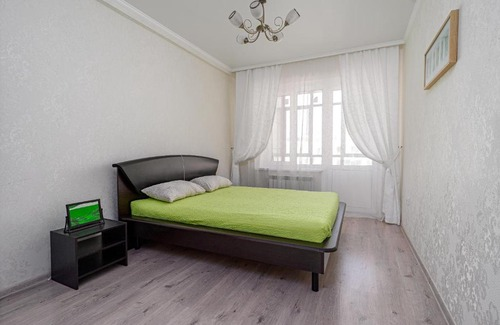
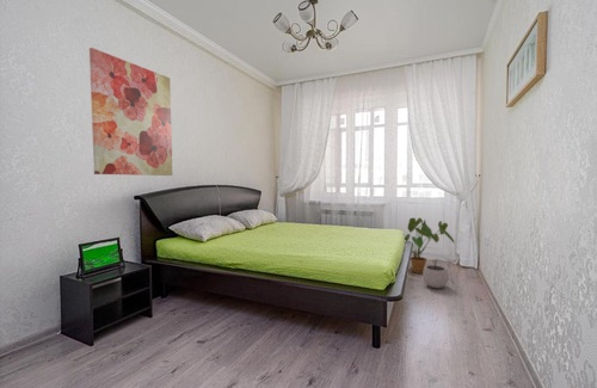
+ plant pot [421,258,449,289]
+ house plant [404,216,456,275]
+ wall art [88,47,173,177]
